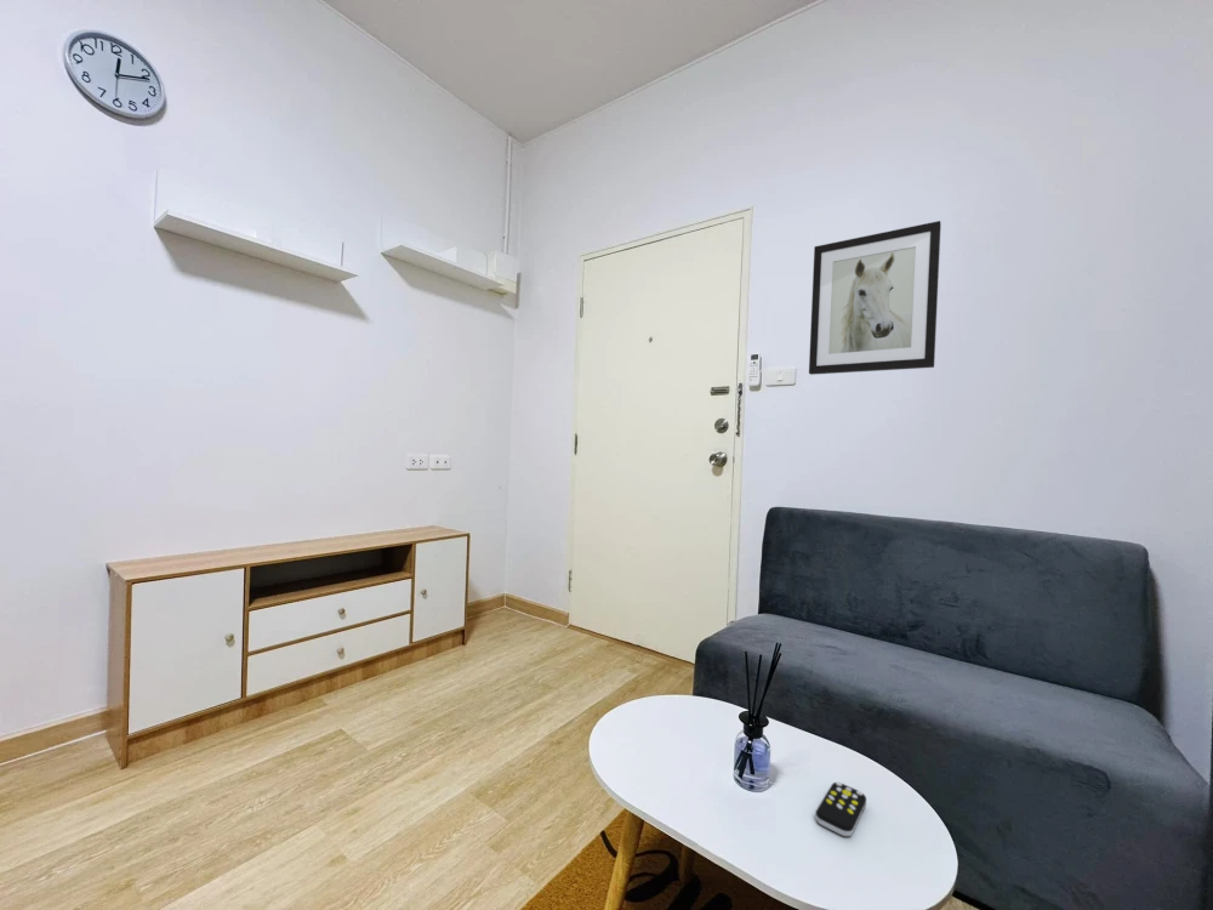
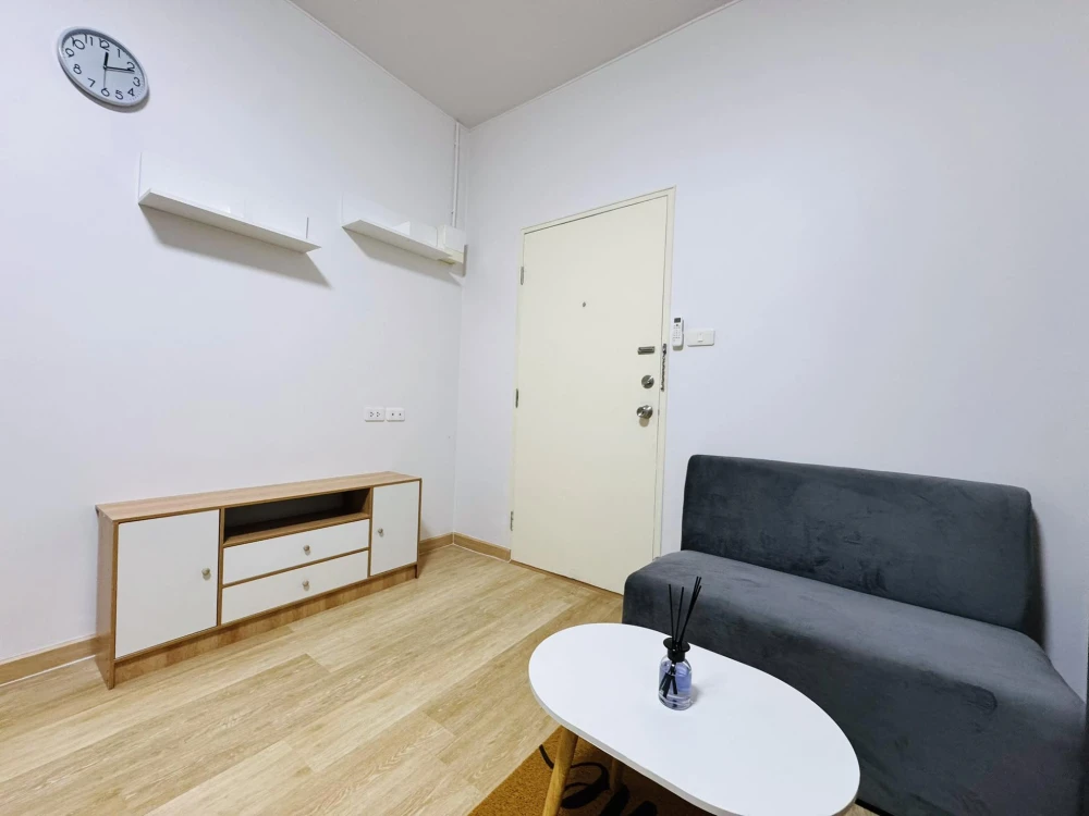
- wall art [808,220,943,376]
- remote control [814,781,867,837]
